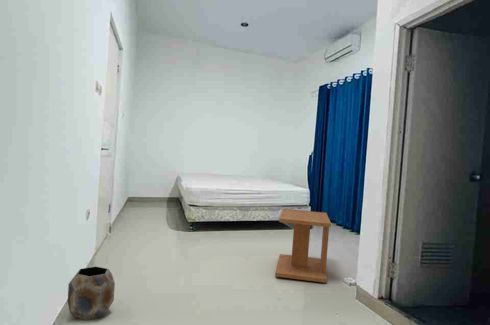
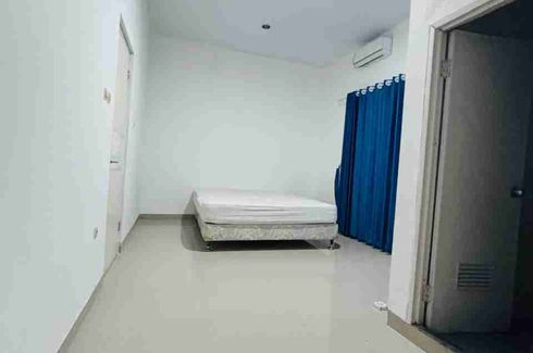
- side table [274,208,332,283]
- planter [67,266,116,321]
